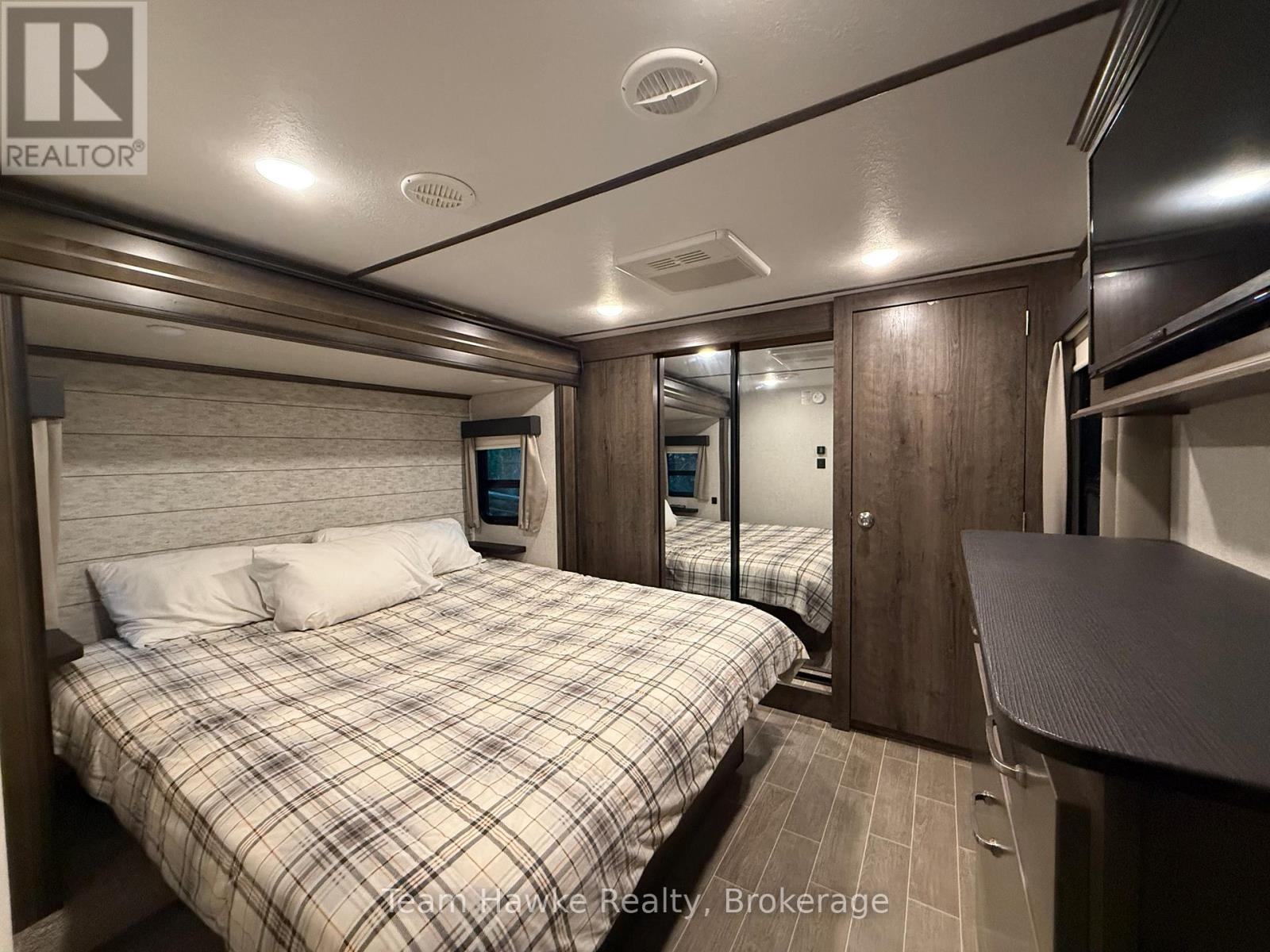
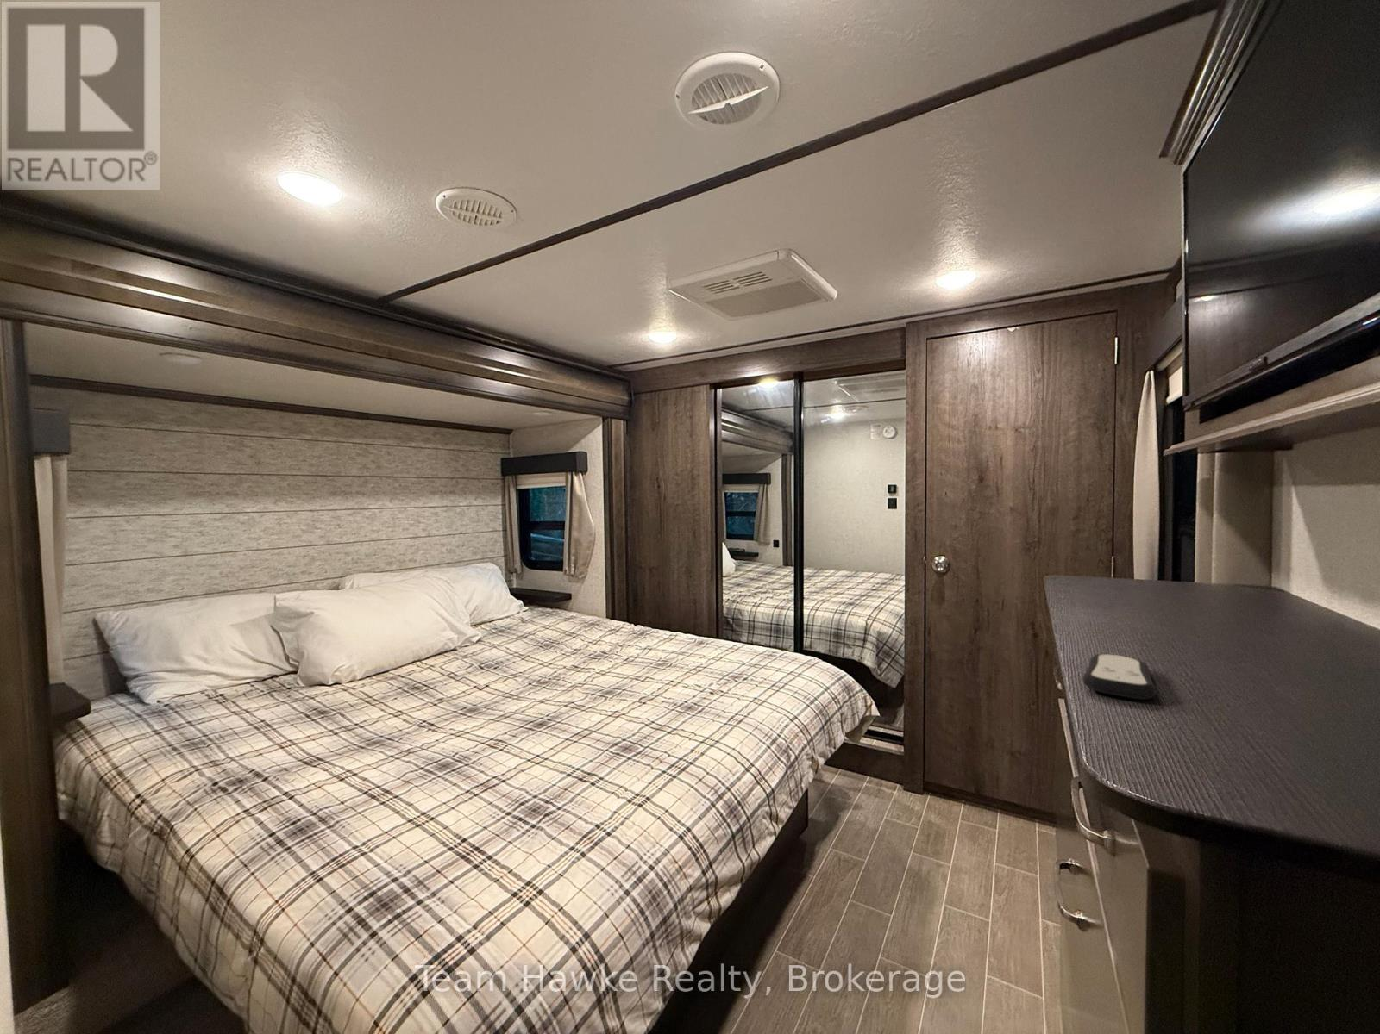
+ remote control [1081,653,1157,701]
